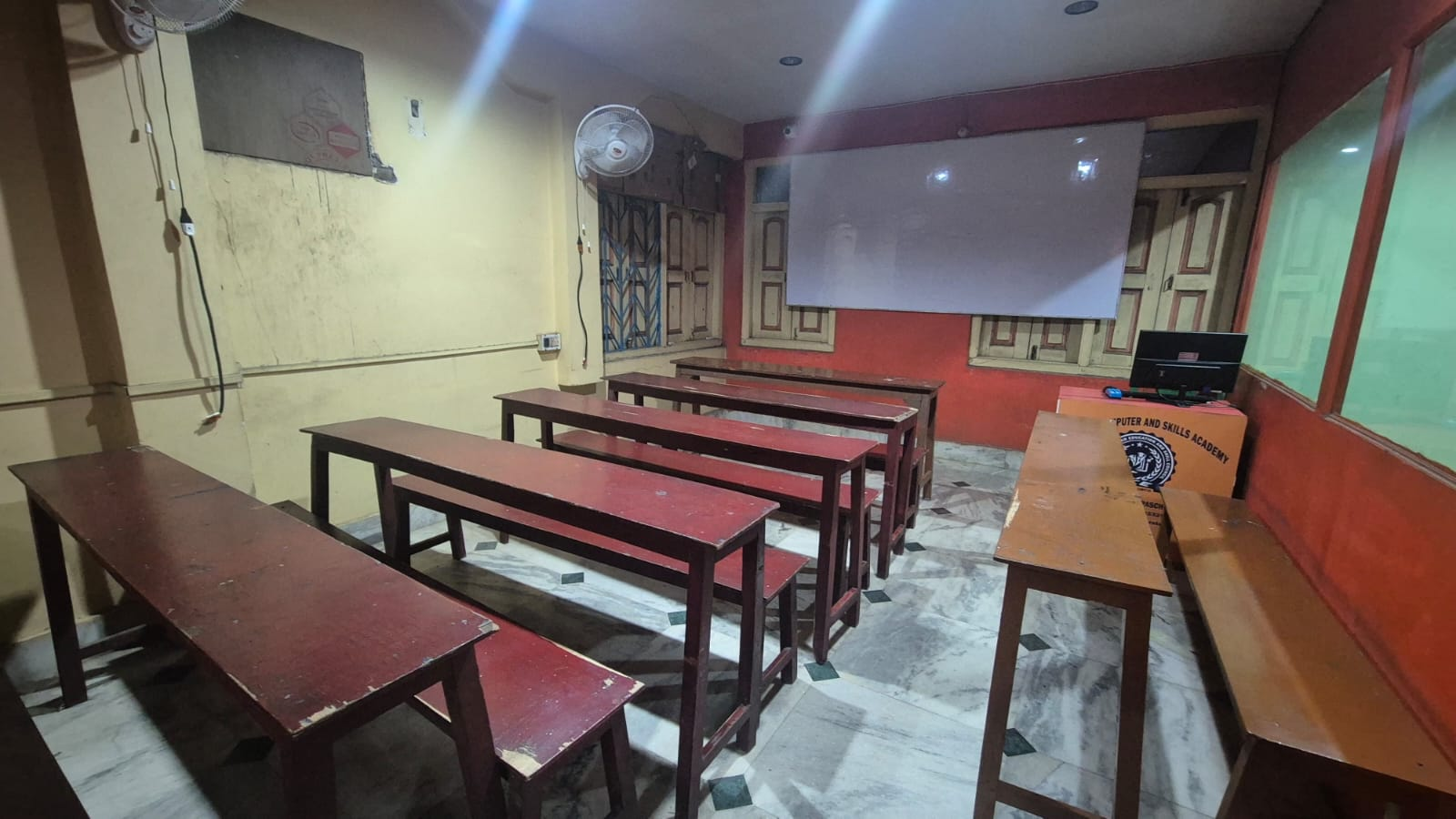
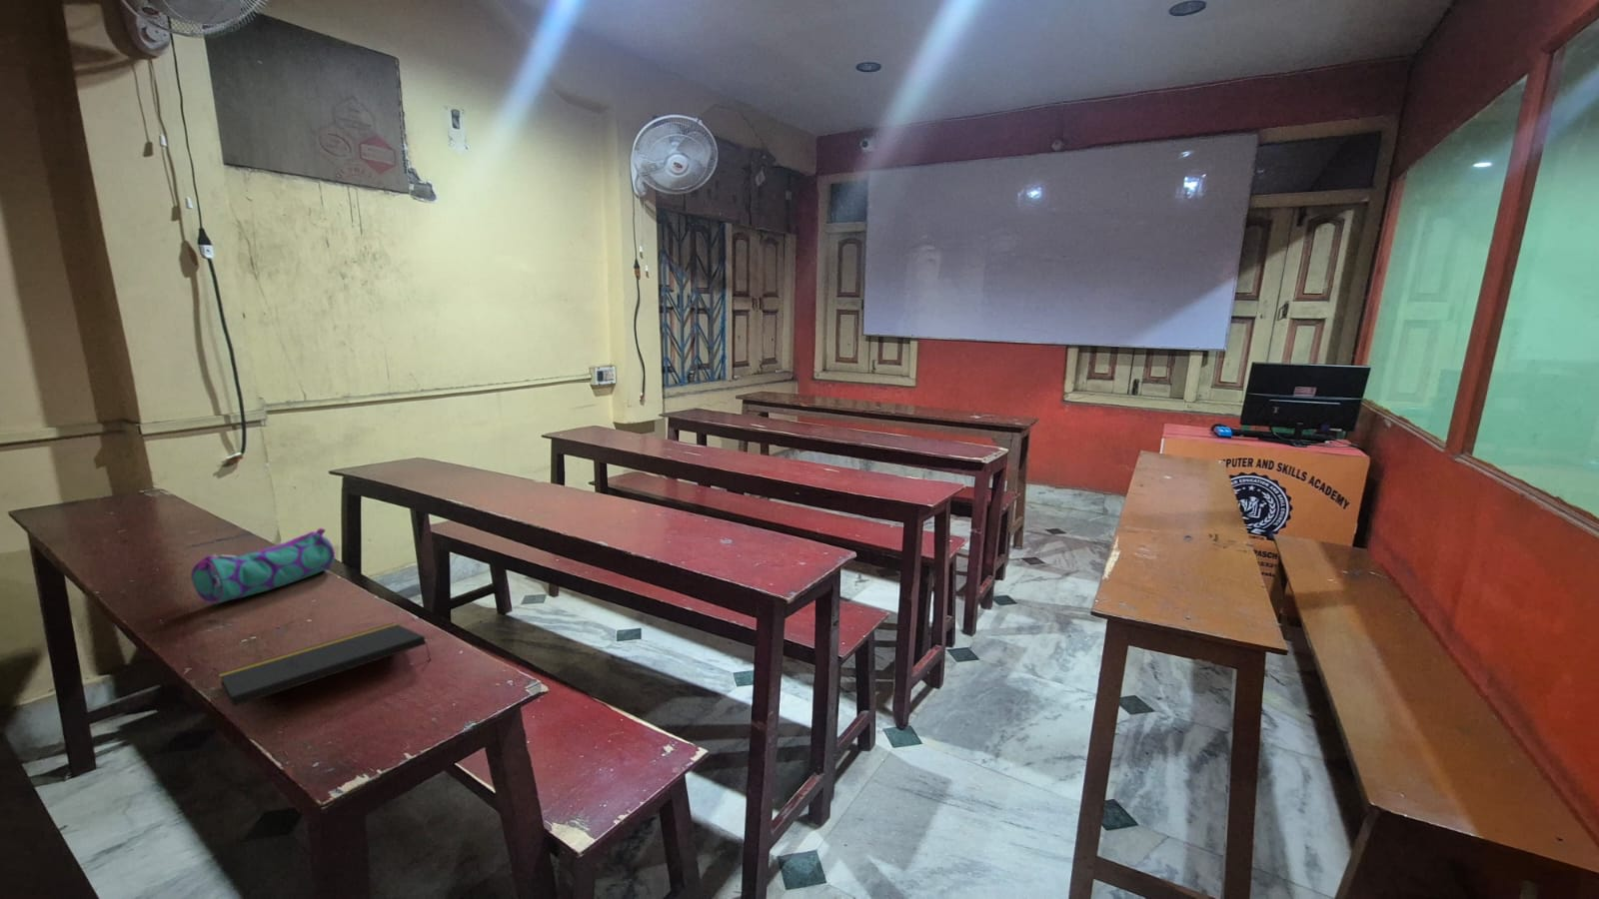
+ pencil case [190,527,336,605]
+ notepad [217,622,432,707]
